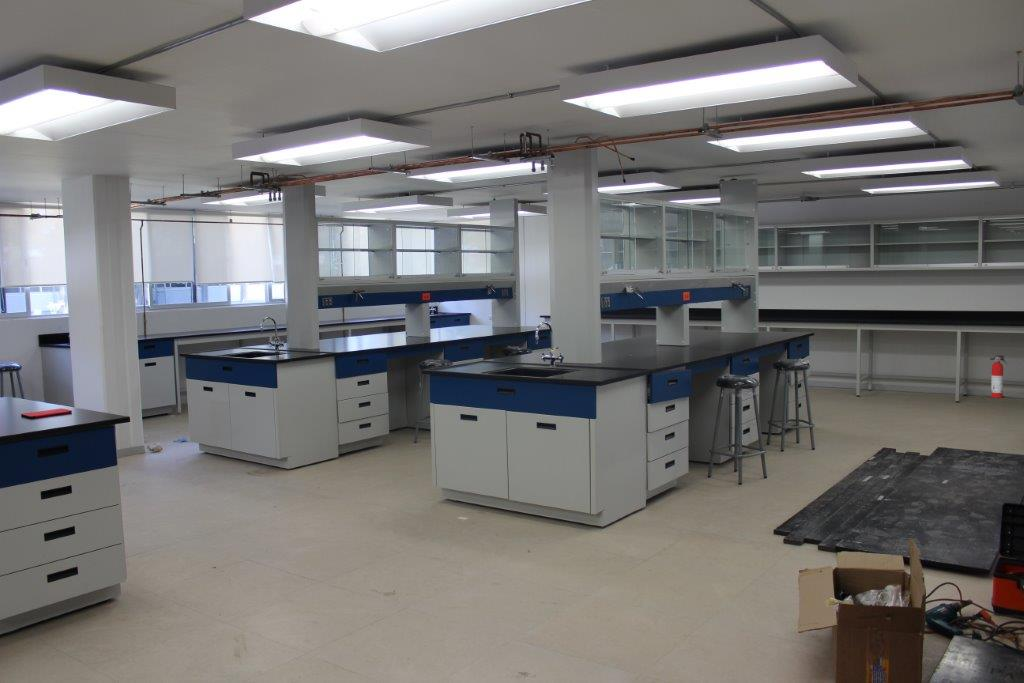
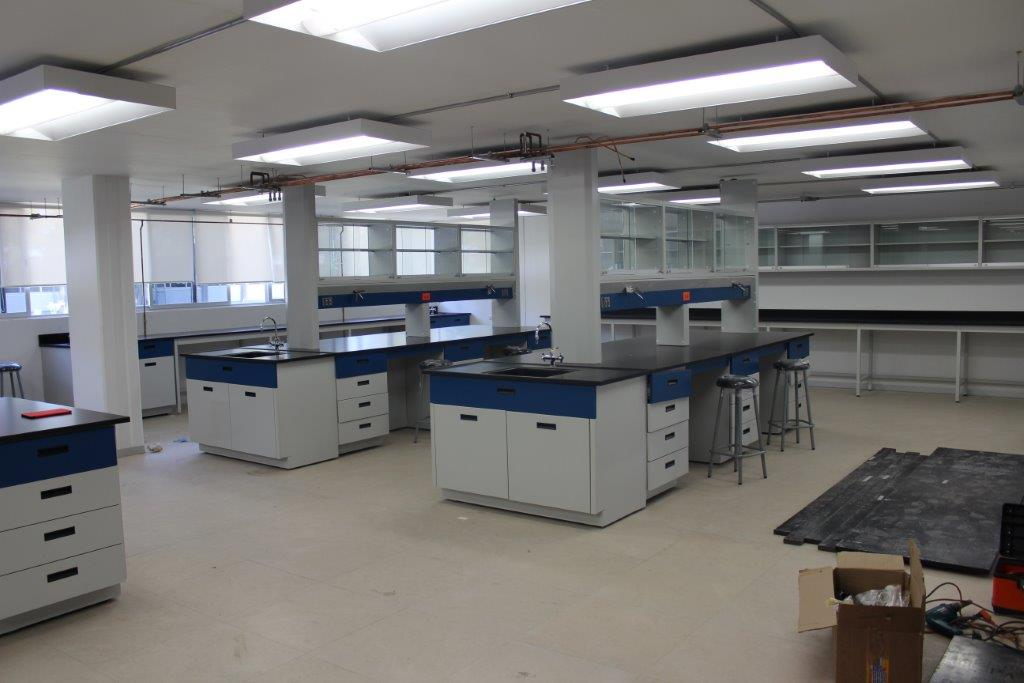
- fire extinguisher [989,354,1008,399]
